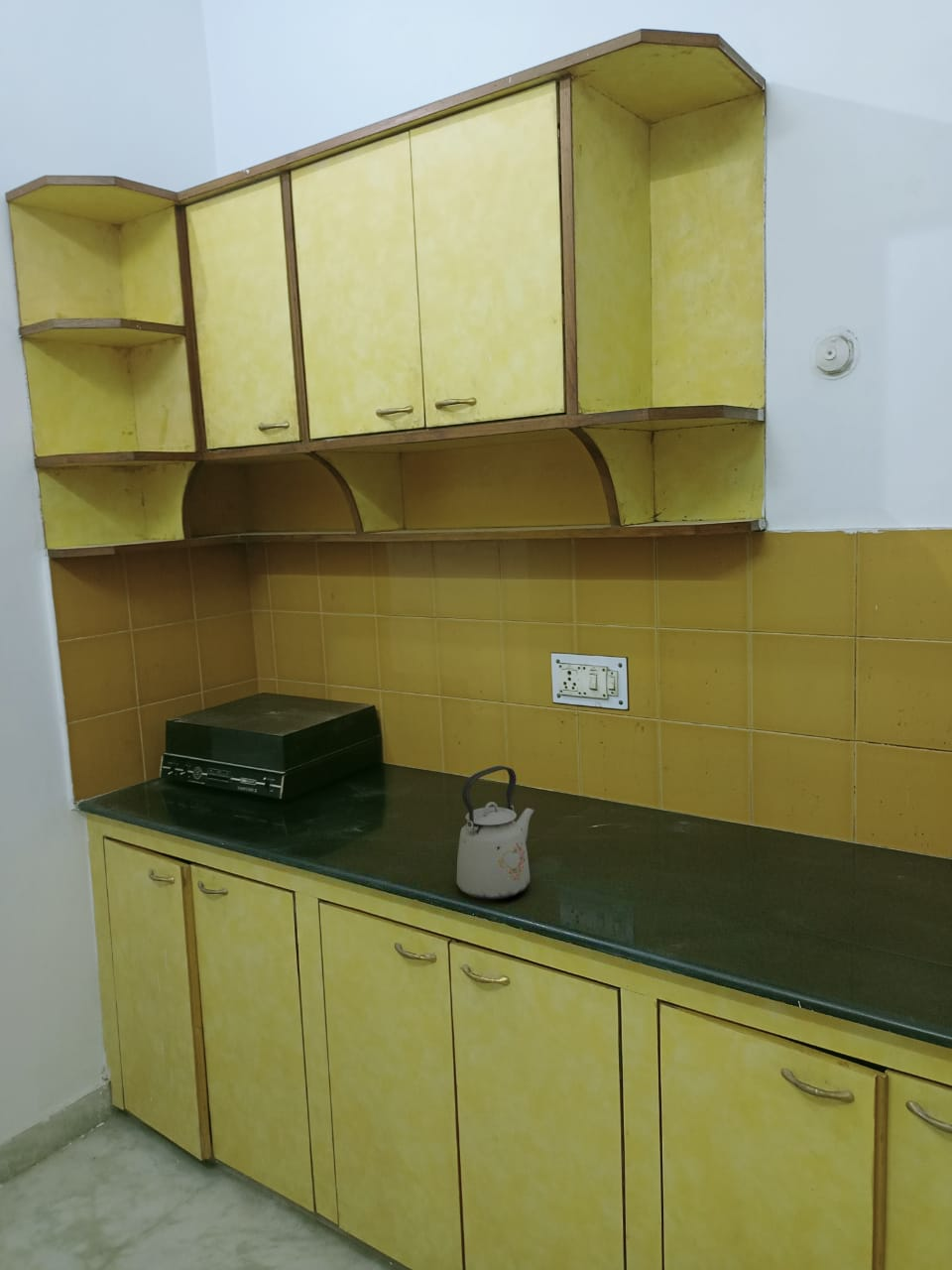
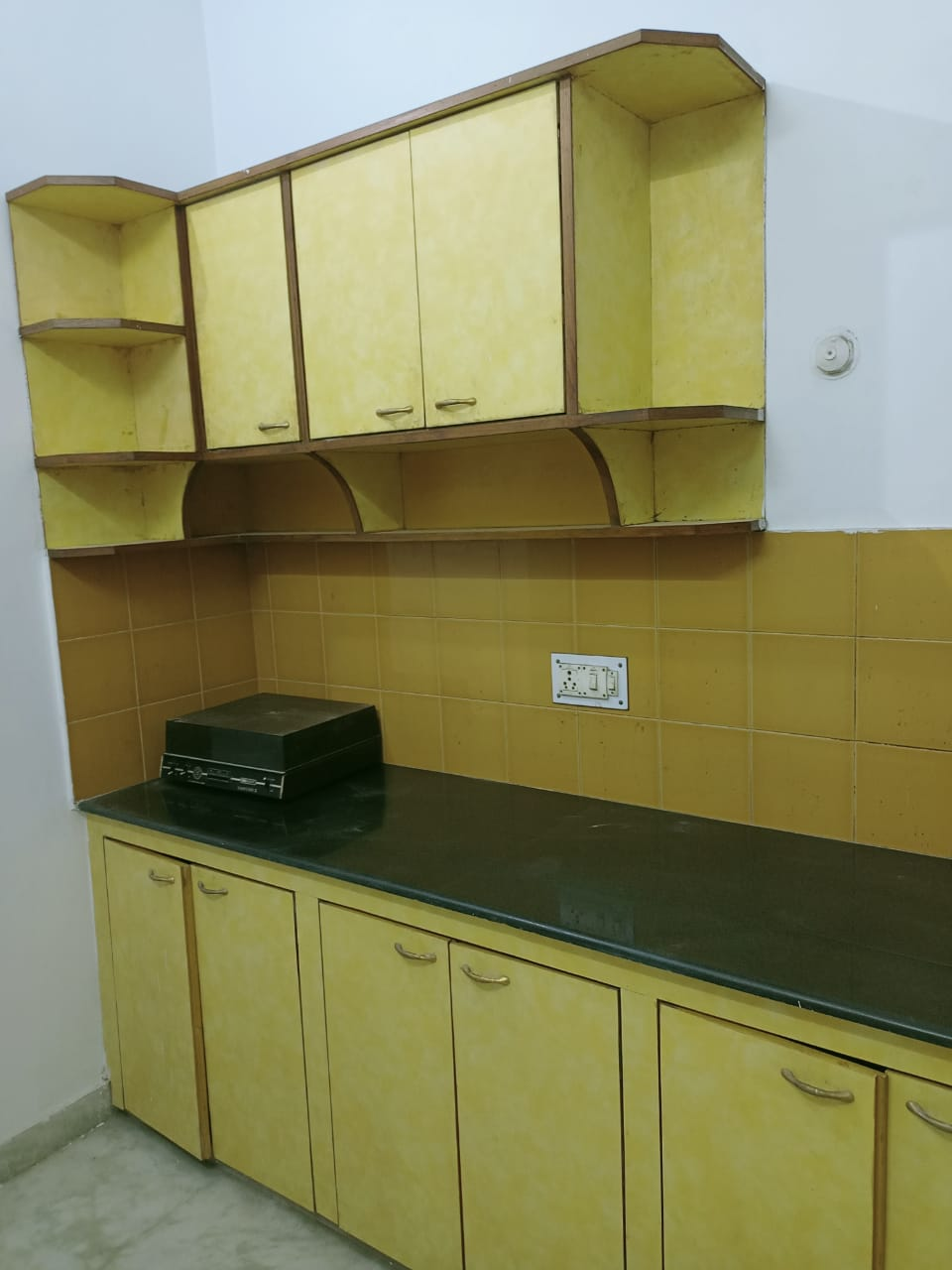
- kettle [456,765,535,901]
